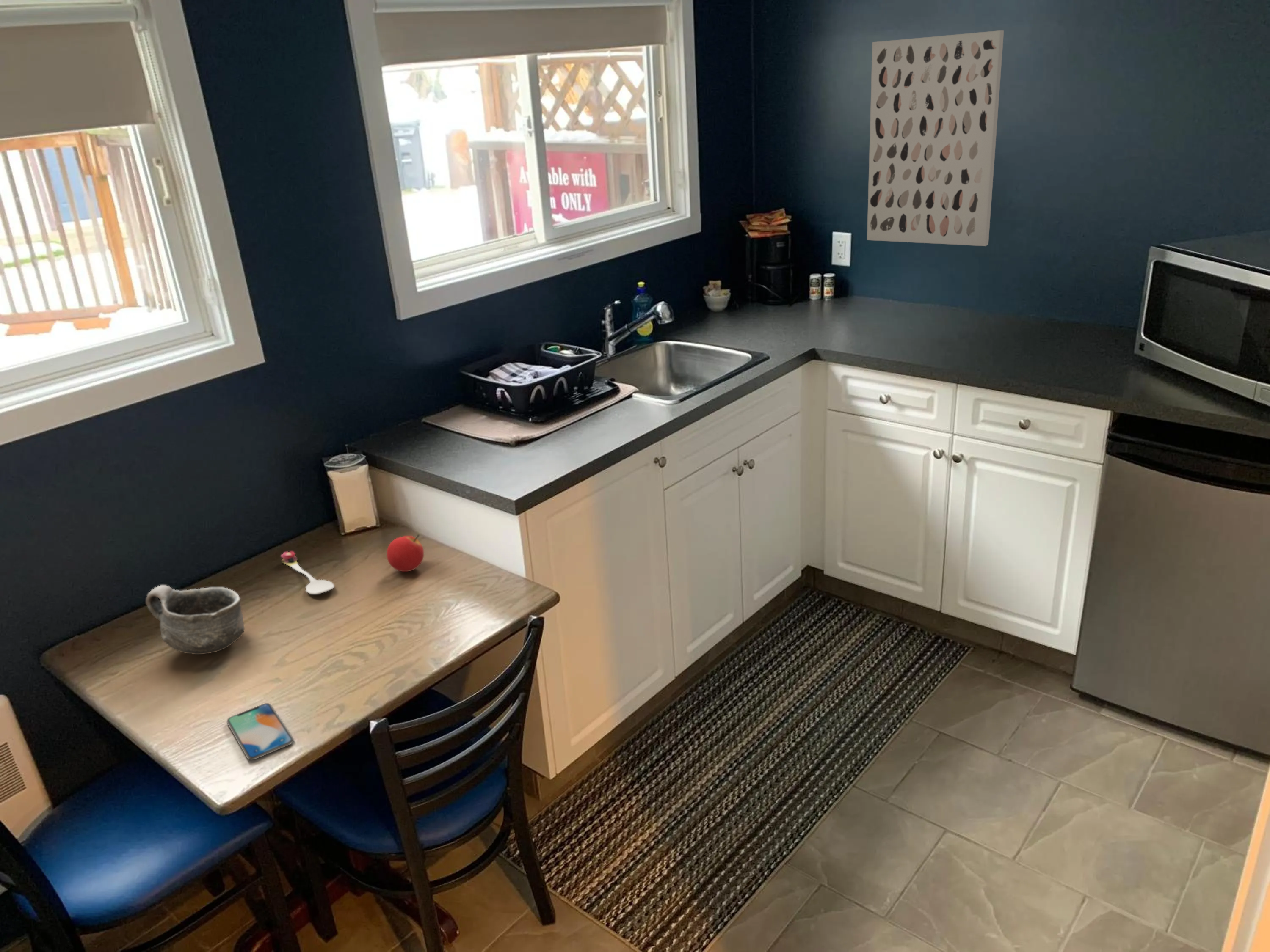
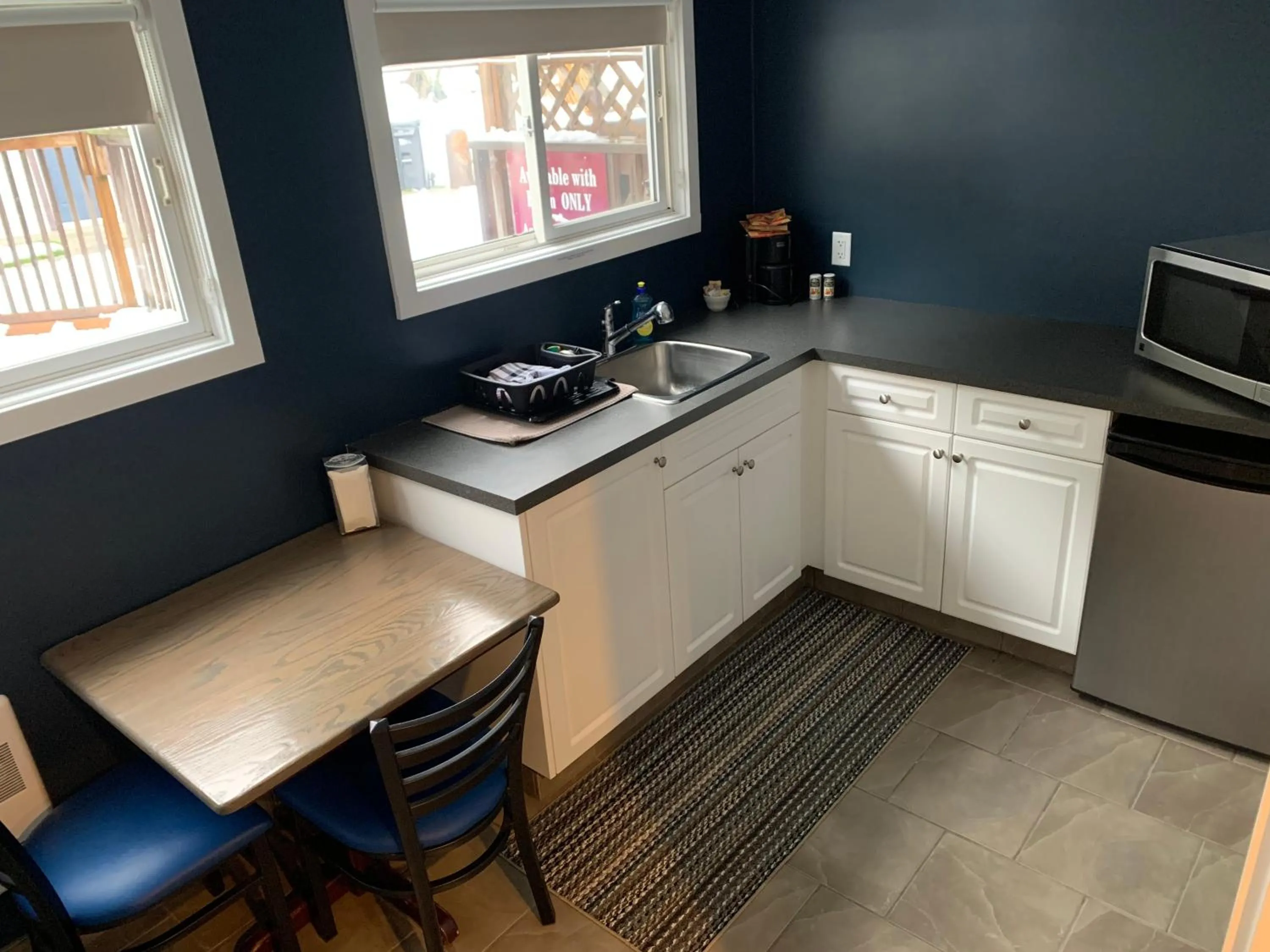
- wall art [867,30,1004,247]
- spoon [280,551,334,594]
- bowl [146,584,245,655]
- fruit [386,534,424,572]
- smartphone [226,703,295,760]
